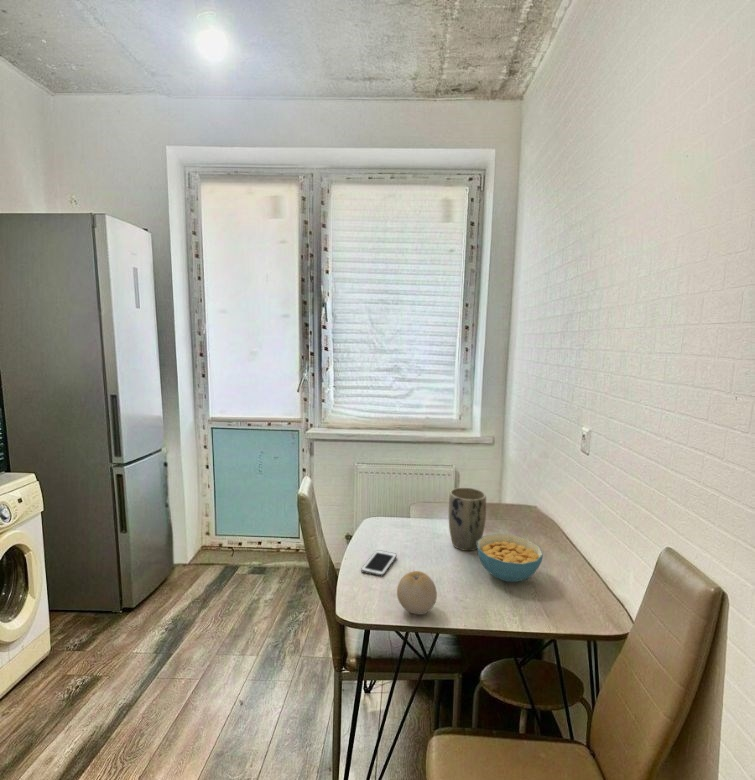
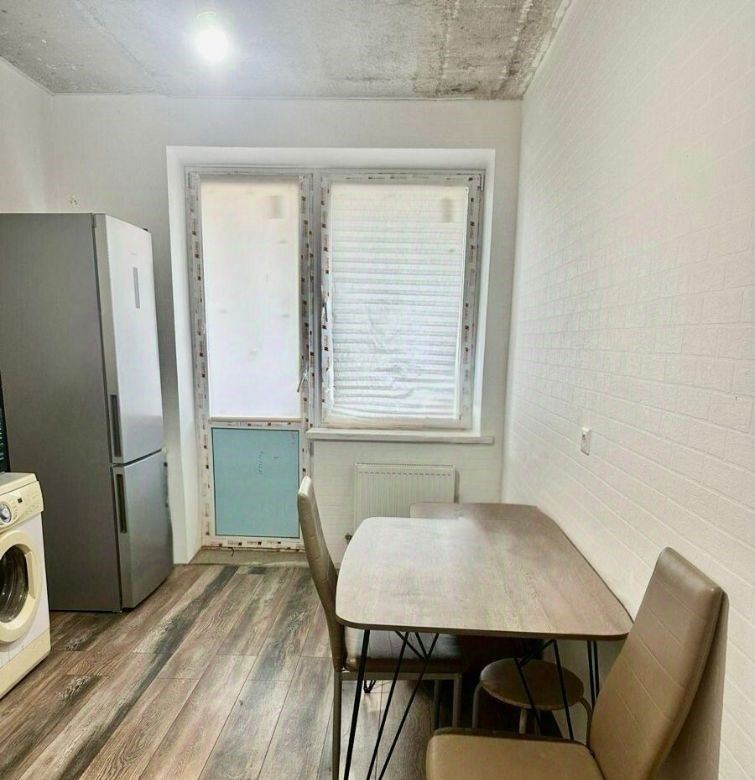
- cell phone [360,549,398,577]
- cereal bowl [477,533,544,583]
- plant pot [448,487,487,552]
- fruit [396,570,438,615]
